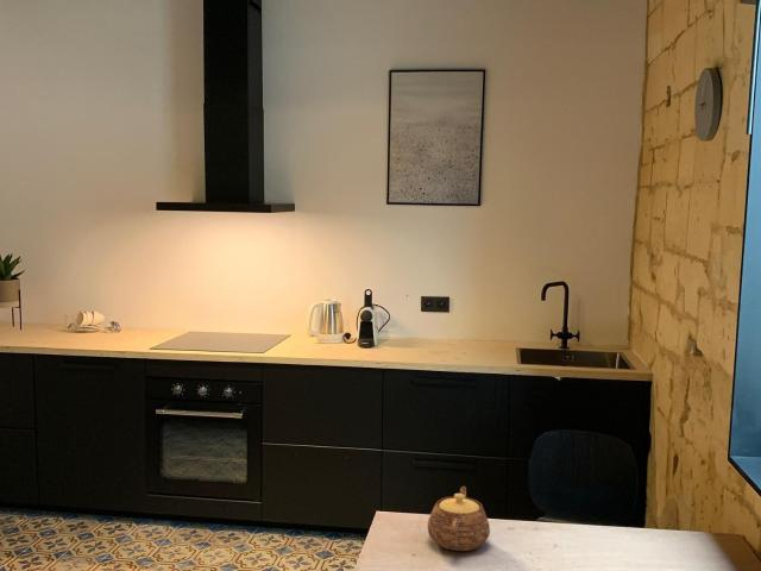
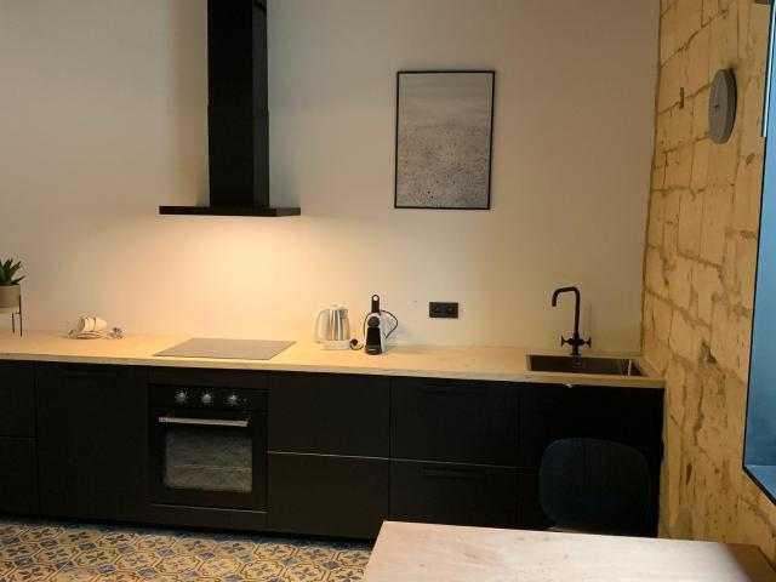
- teapot [427,485,491,552]
